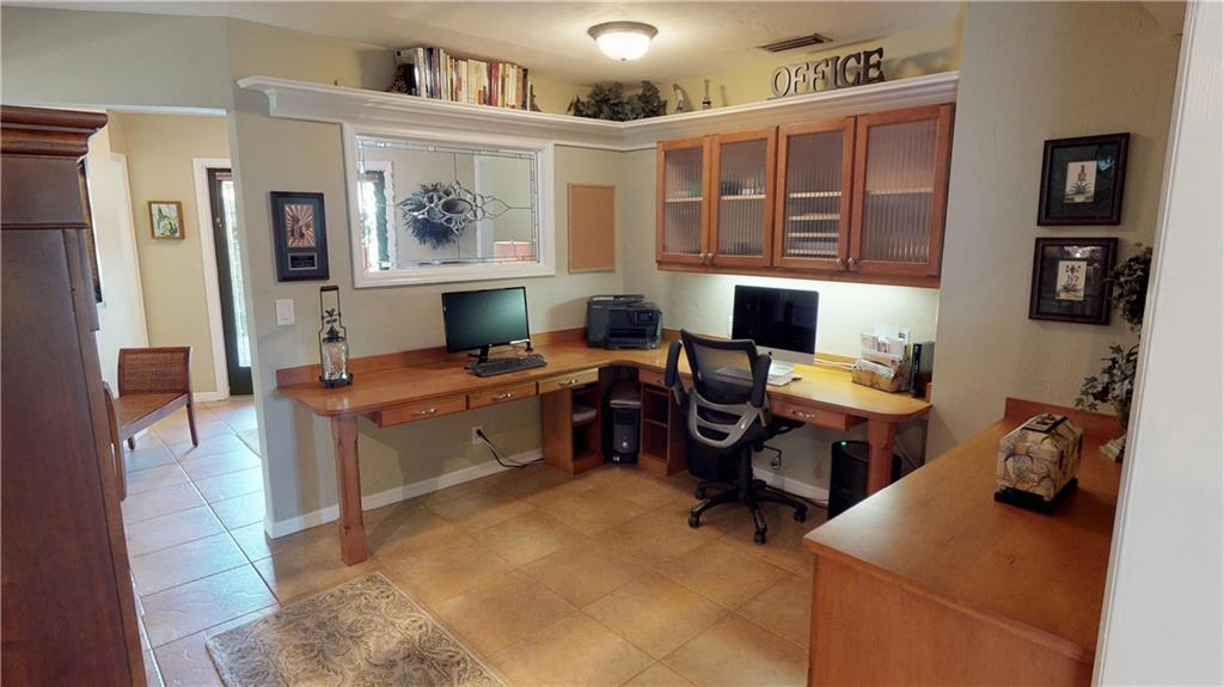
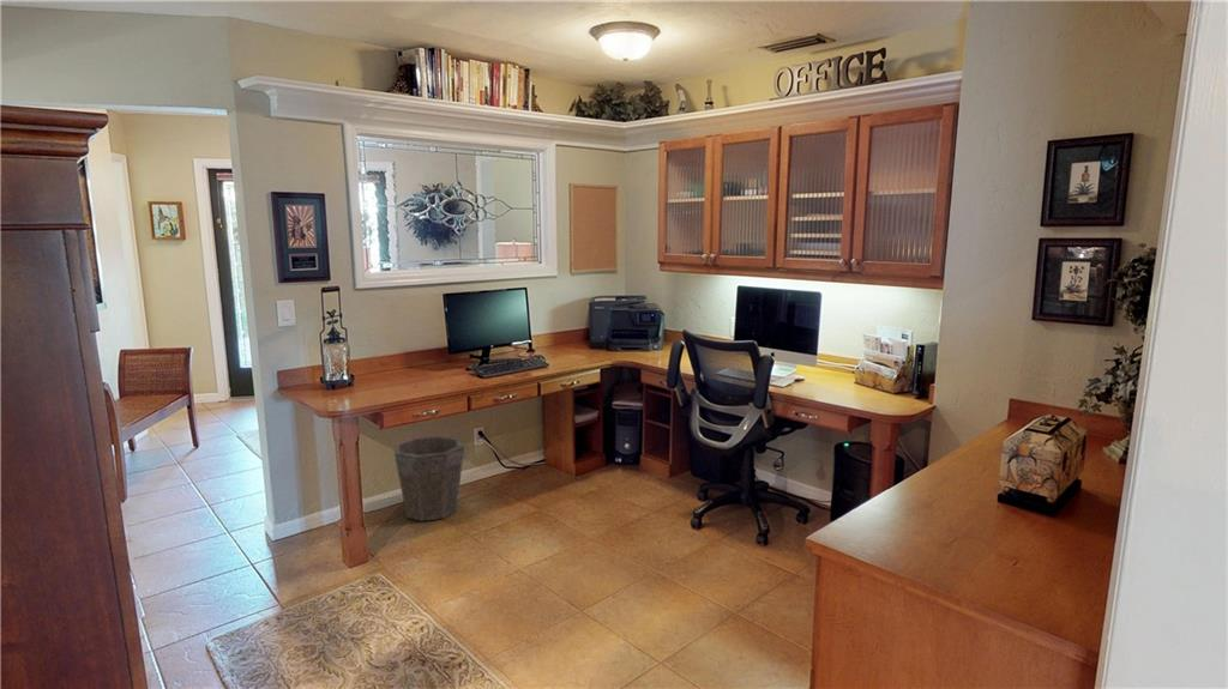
+ waste bin [392,435,465,522]
